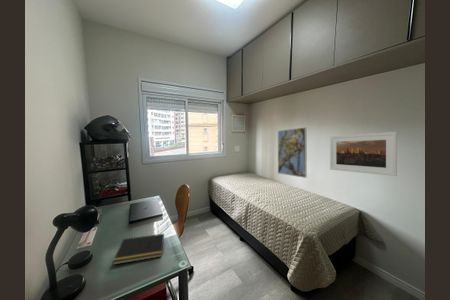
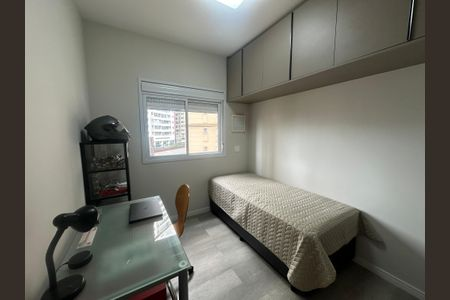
- notepad [112,233,165,266]
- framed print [277,126,308,179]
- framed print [329,131,398,177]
